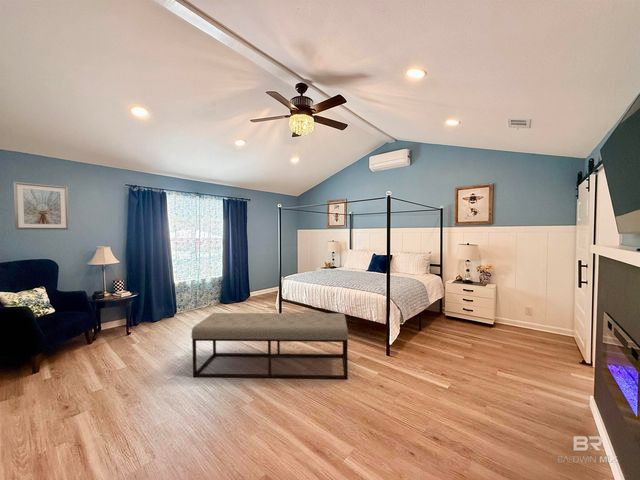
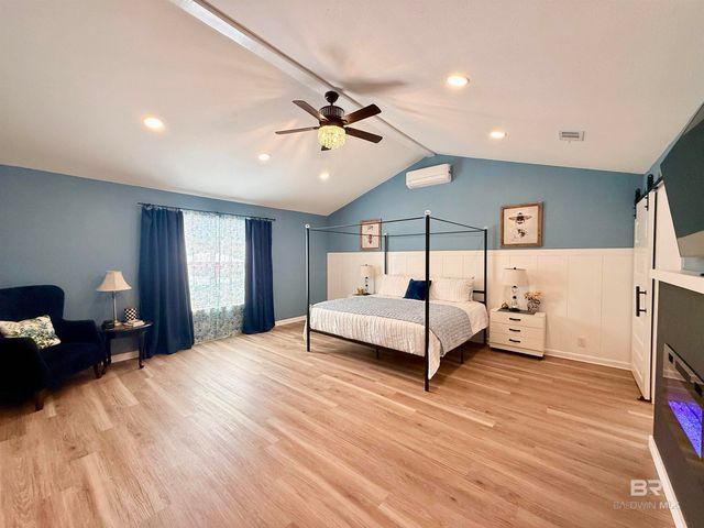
- picture frame [12,181,70,231]
- bench [190,312,350,380]
